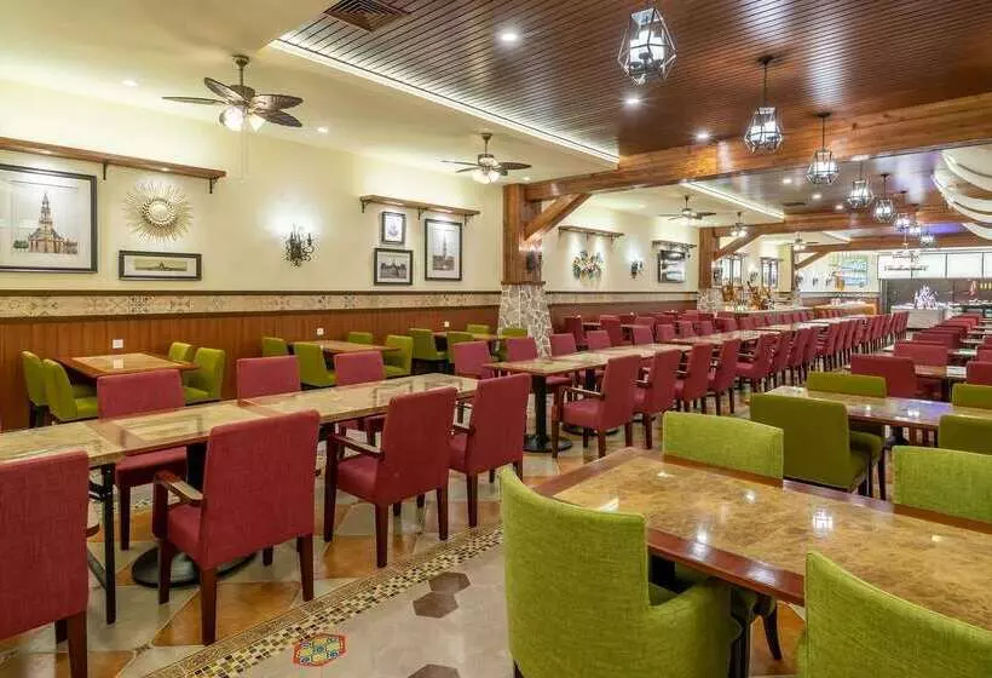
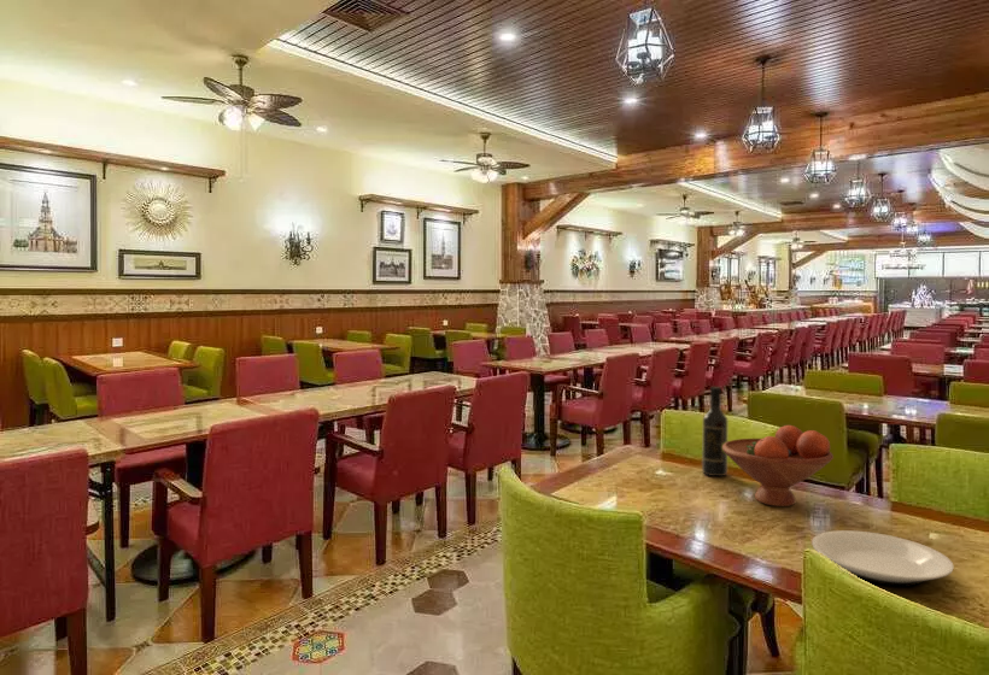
+ plate [810,529,955,588]
+ fruit bowl [722,424,835,507]
+ wine bottle [701,386,728,477]
